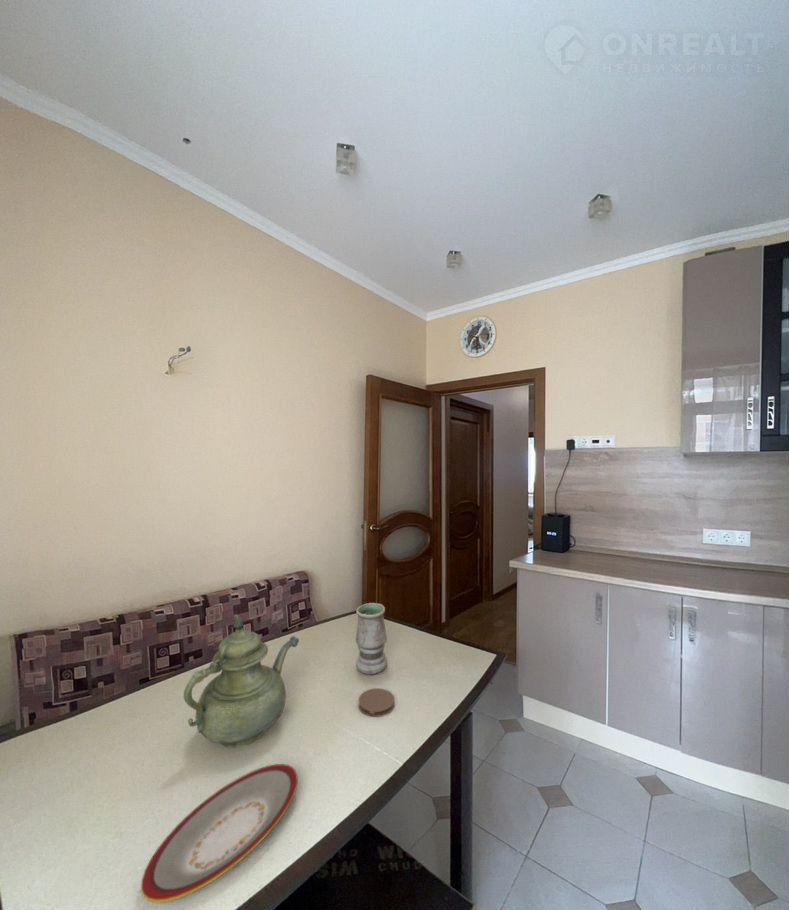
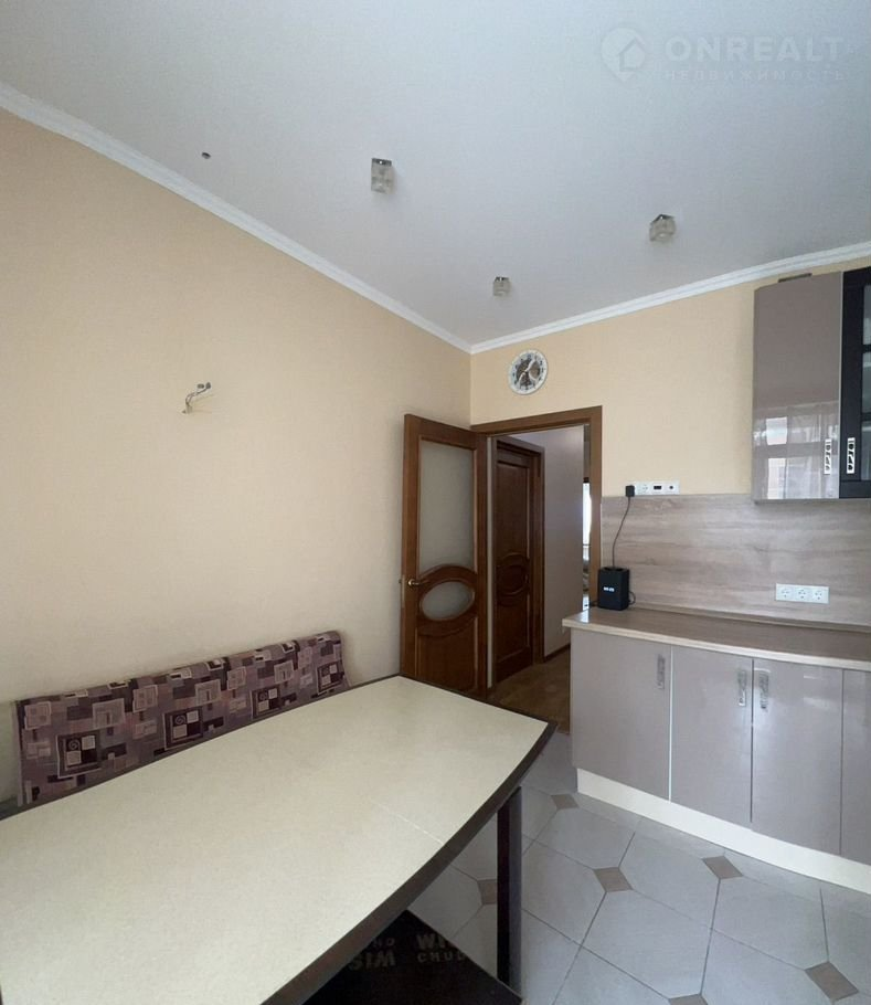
- coaster [358,687,395,718]
- plate [140,763,299,904]
- vase [355,602,388,675]
- teapot [183,614,300,748]
